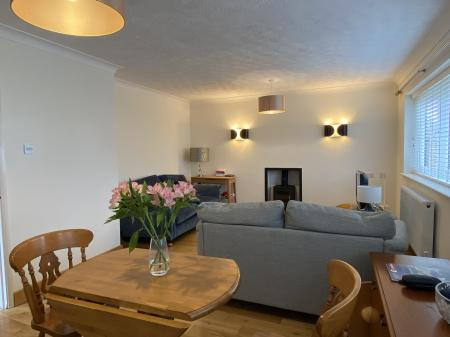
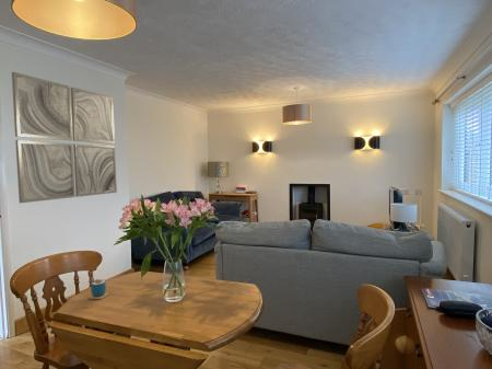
+ wall art [11,71,118,204]
+ cup [87,273,109,300]
